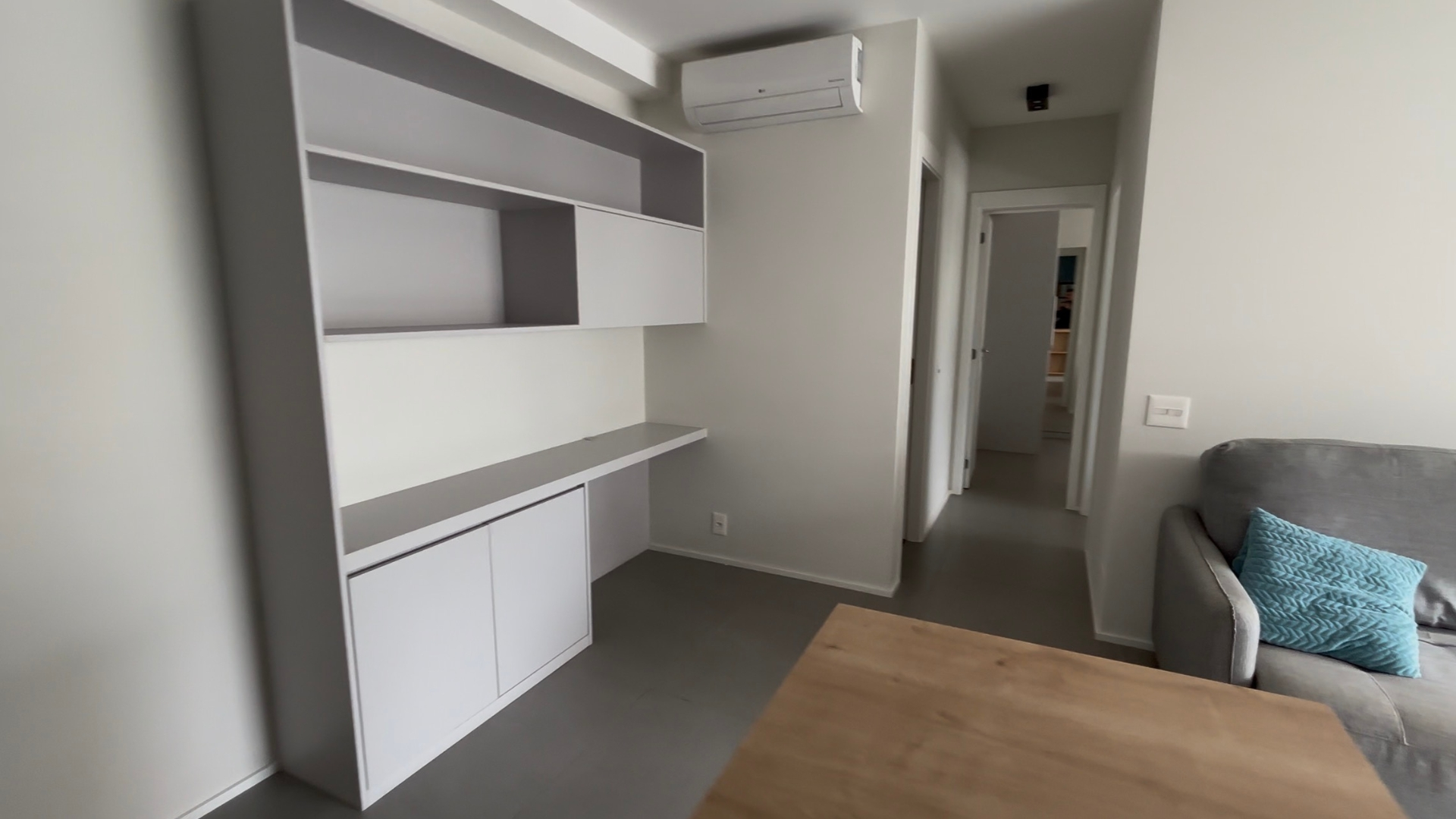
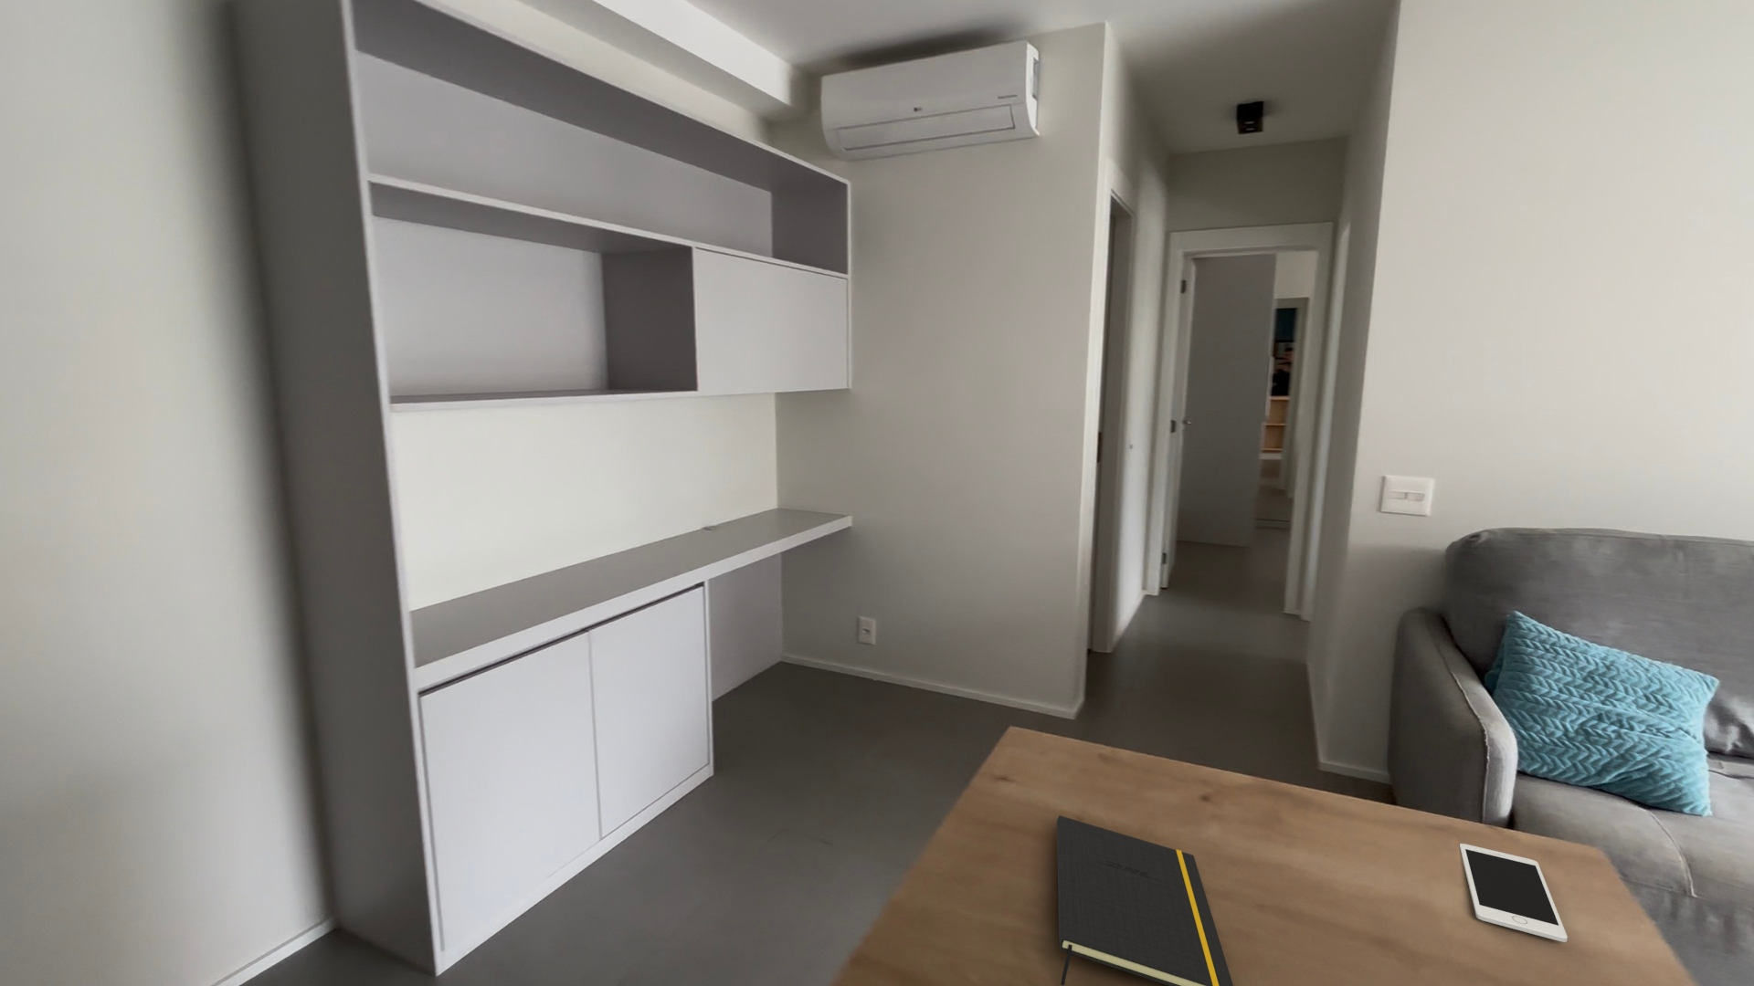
+ notepad [1056,814,1235,986]
+ cell phone [1459,843,1568,943]
